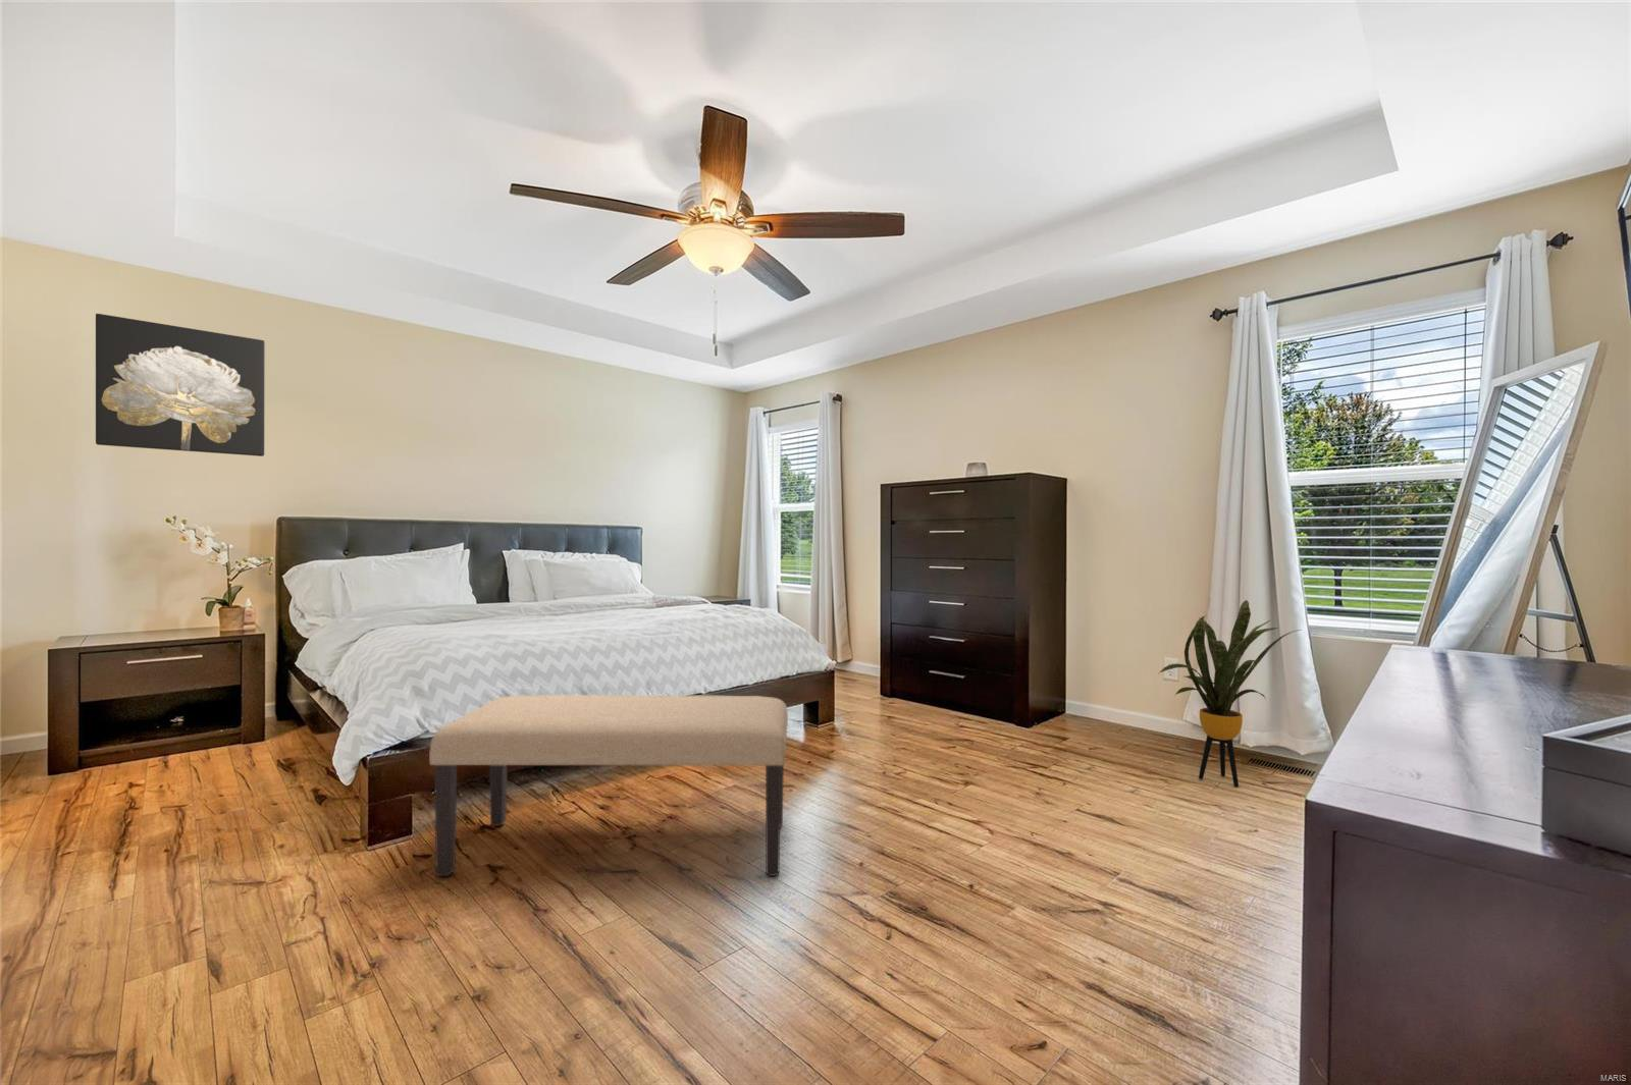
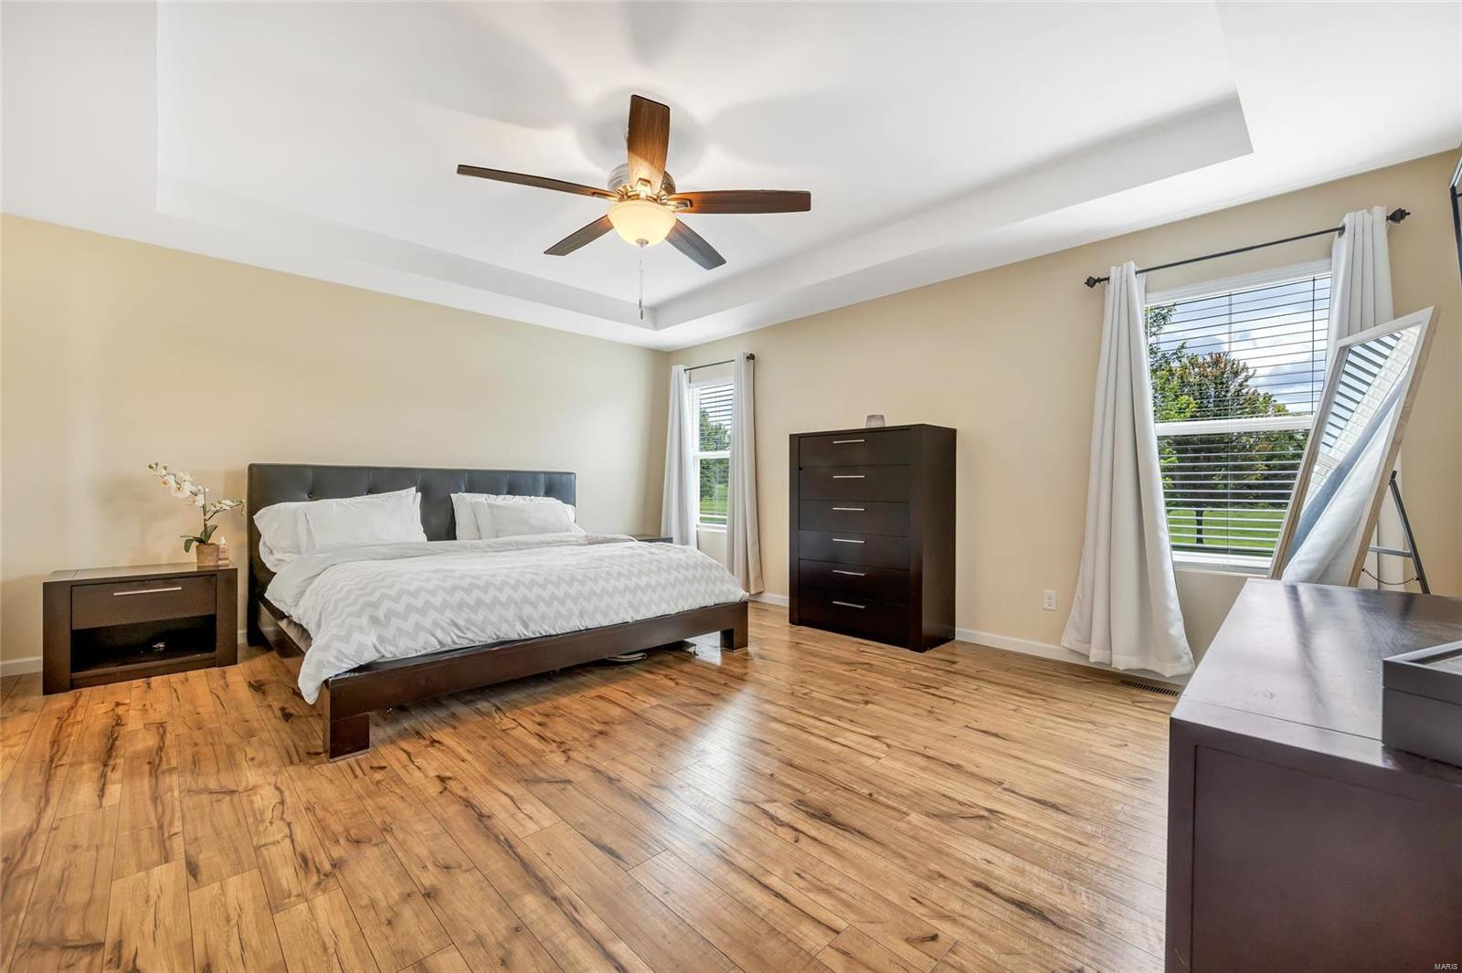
- wall art [95,312,265,458]
- bench [428,694,789,878]
- house plant [1157,599,1301,787]
